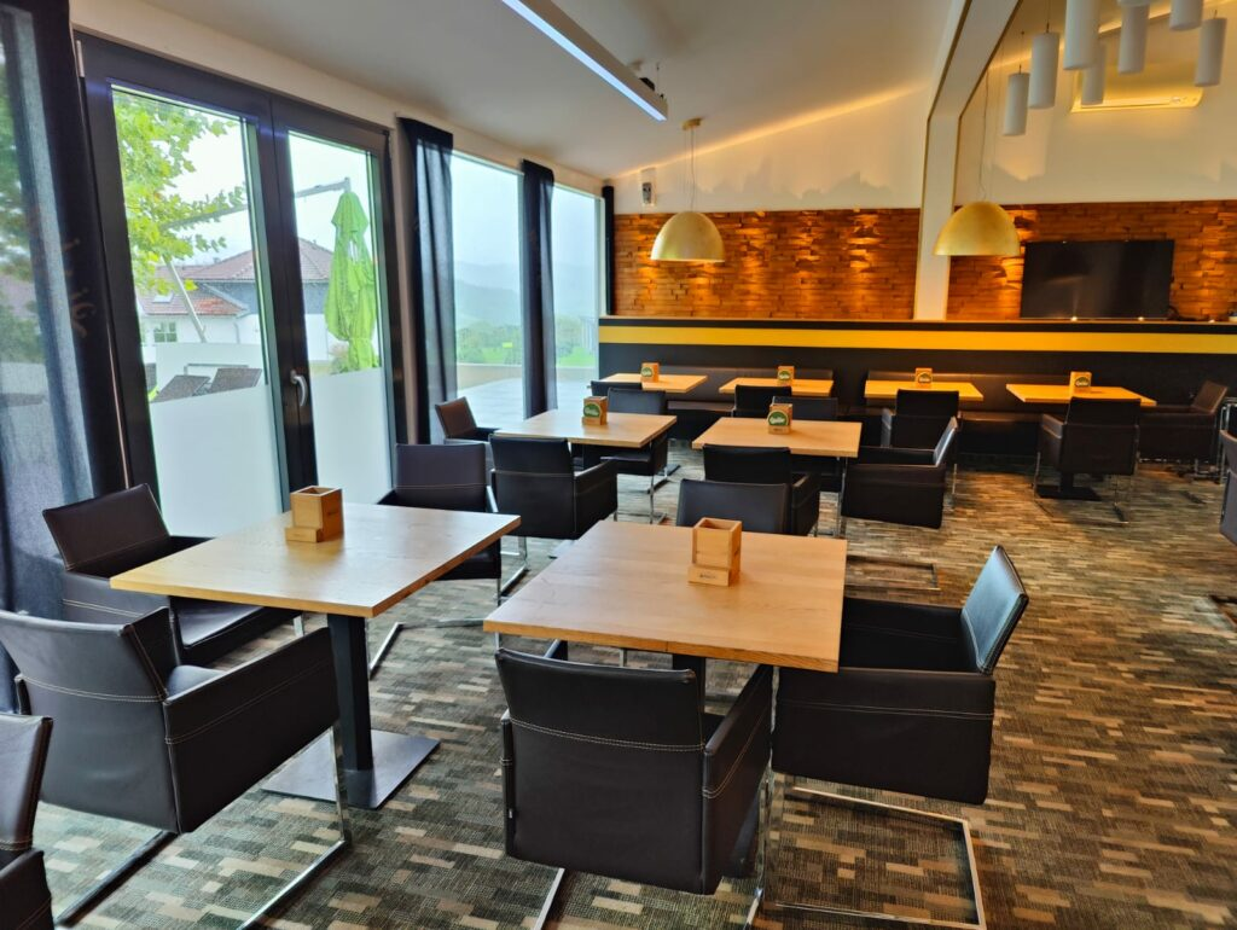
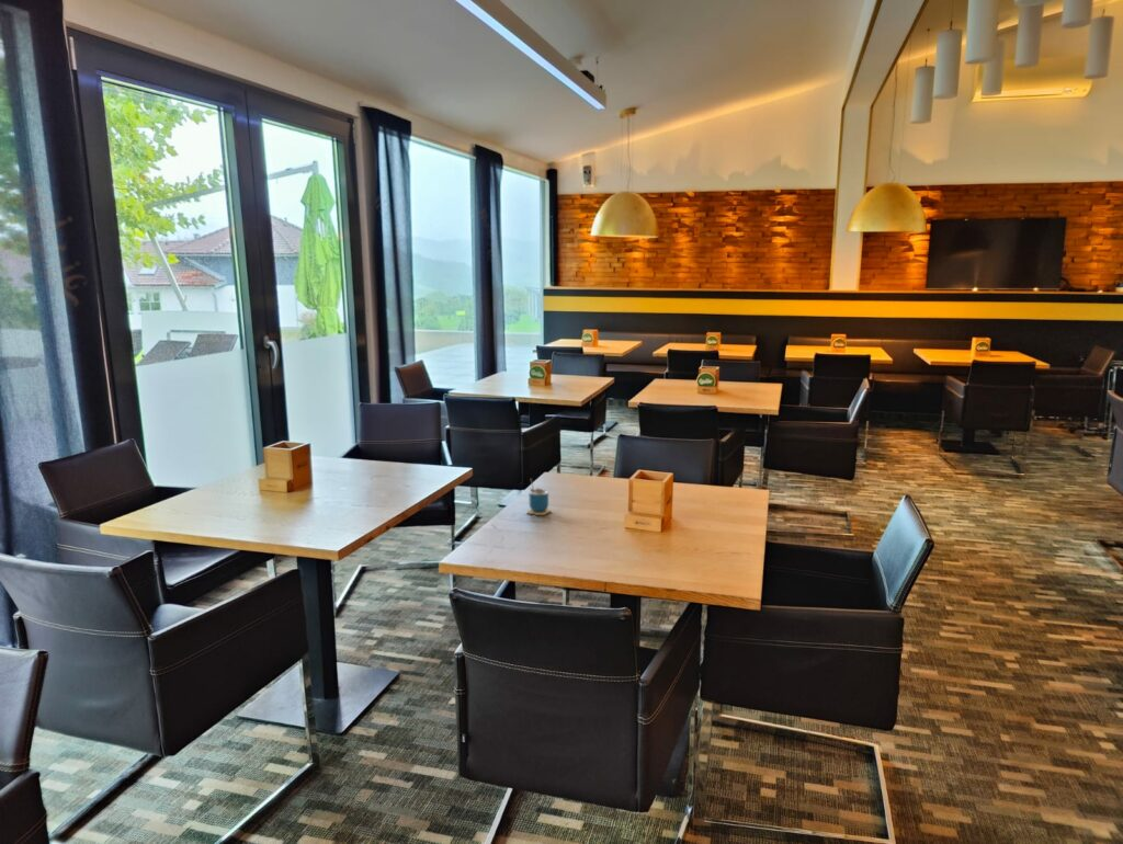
+ cup [525,478,553,516]
